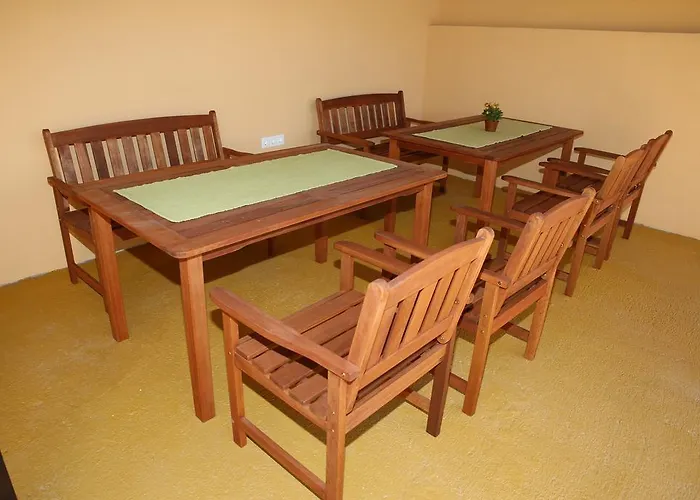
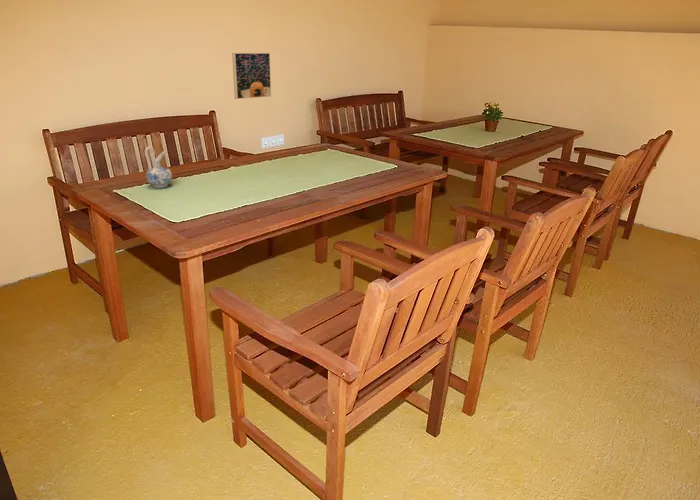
+ ceramic pitcher [144,146,173,189]
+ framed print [231,52,272,100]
